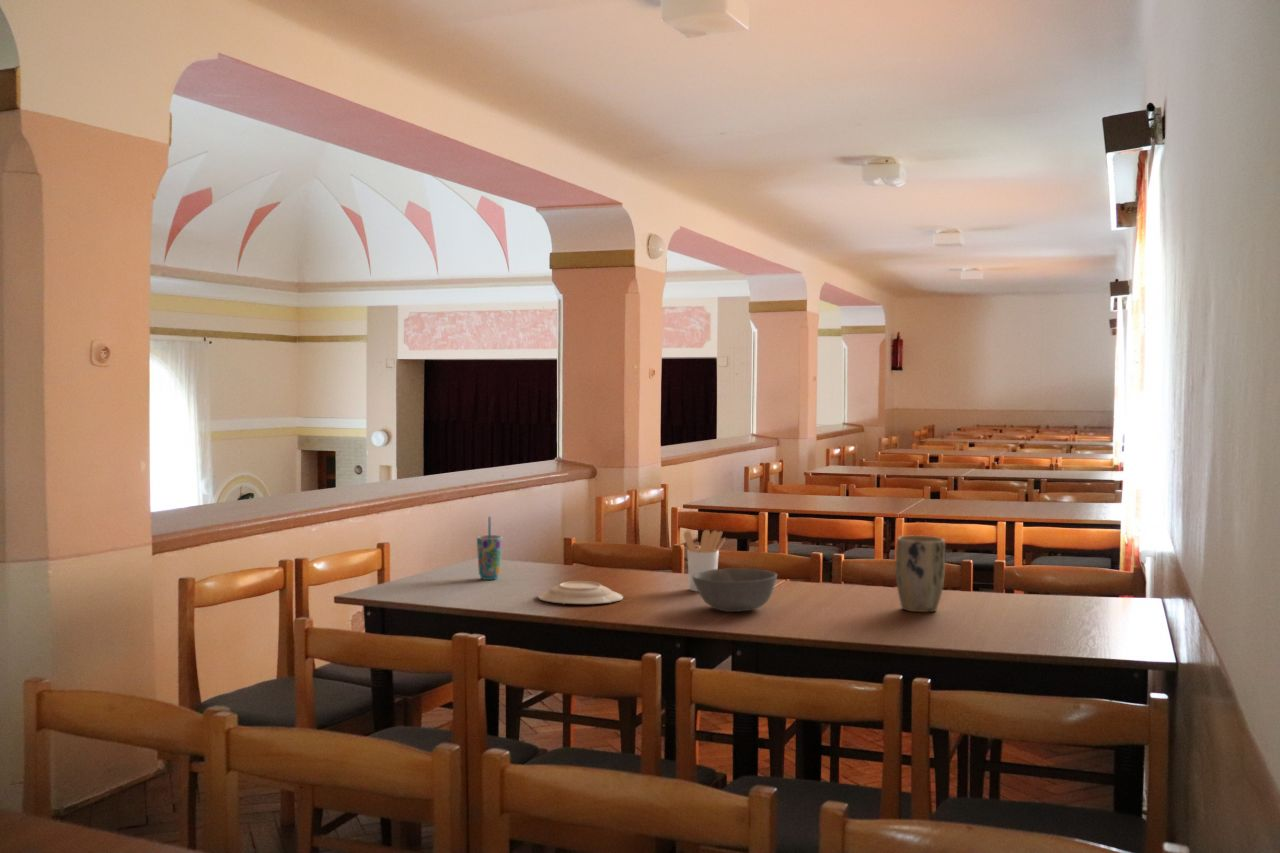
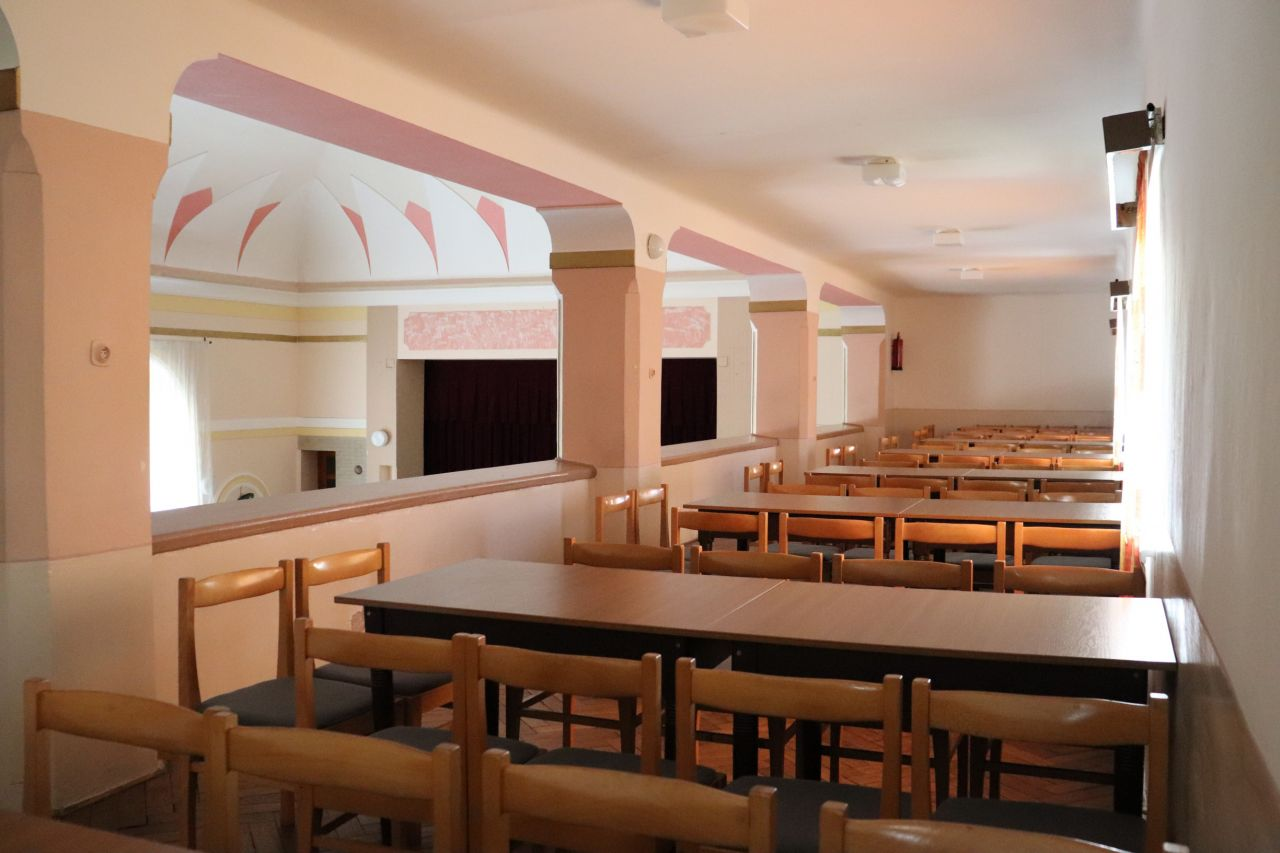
- plate [537,580,624,605]
- plant pot [895,534,946,613]
- bowl [692,567,778,613]
- utensil holder [683,529,726,593]
- cup [476,516,503,581]
